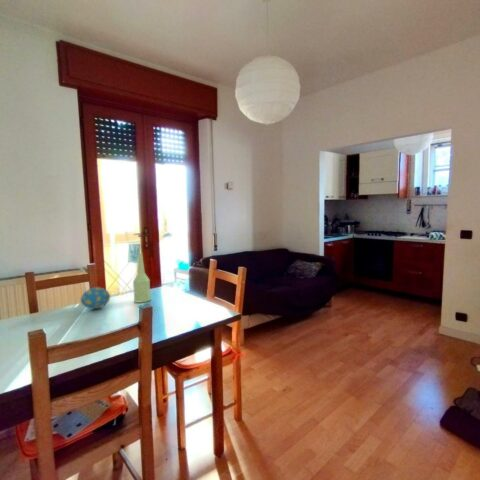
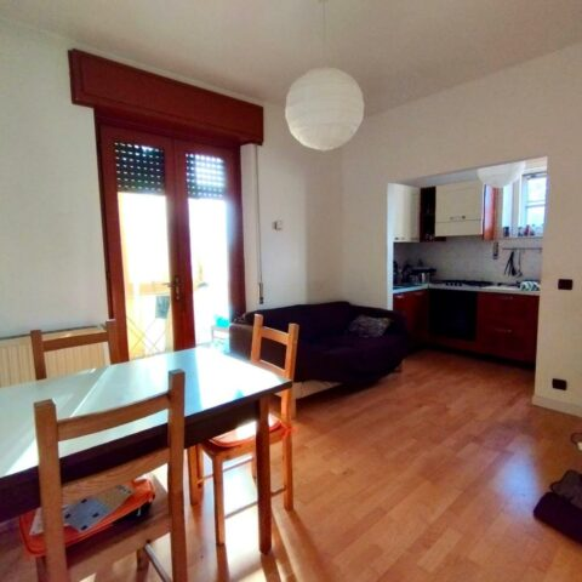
- decorative egg [79,286,111,310]
- bottle [132,252,151,304]
